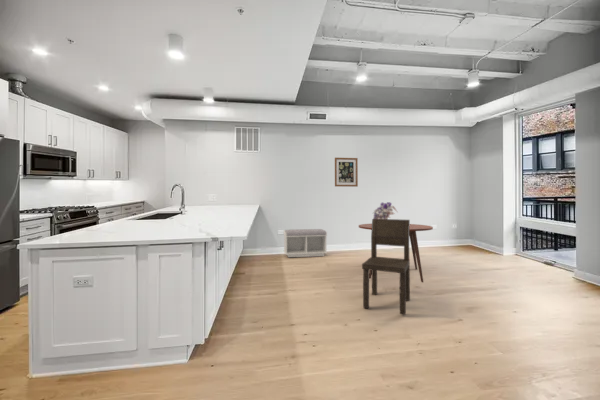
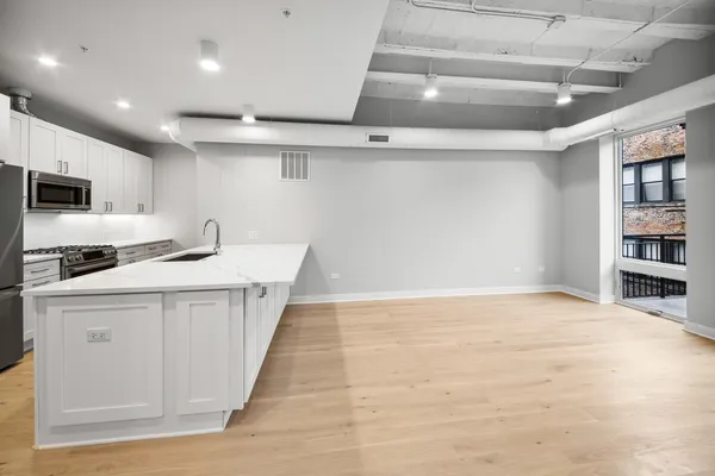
- dining table [358,223,434,284]
- bouquet [372,201,399,219]
- wall art [334,157,359,188]
- bench [283,228,328,258]
- dining chair [361,218,411,316]
